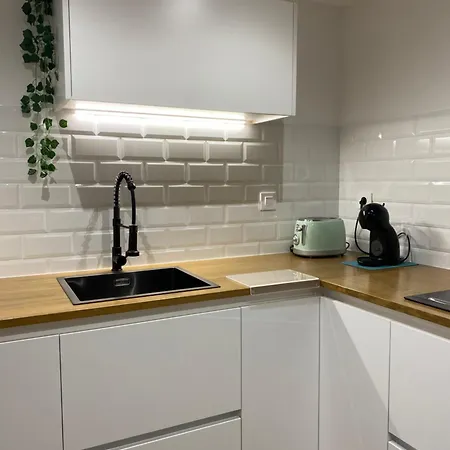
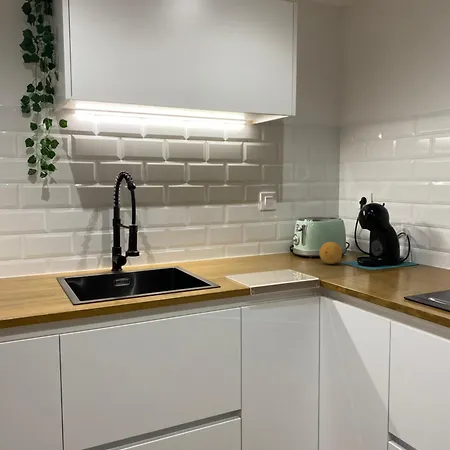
+ fruit [318,241,343,265]
